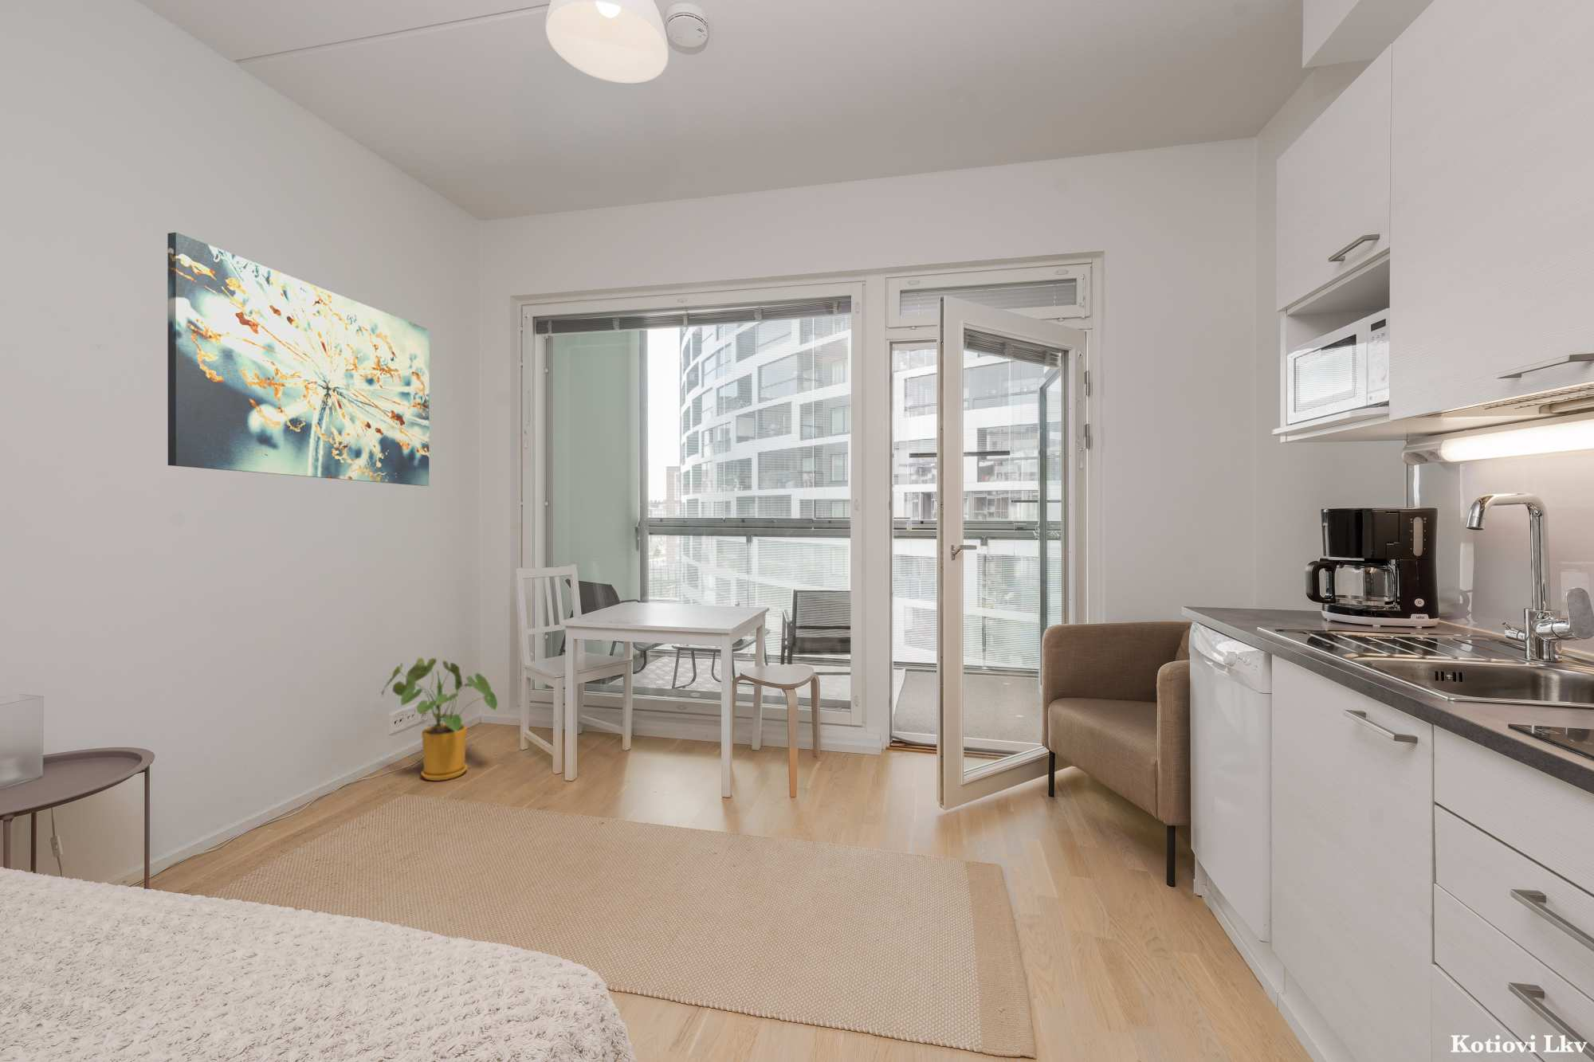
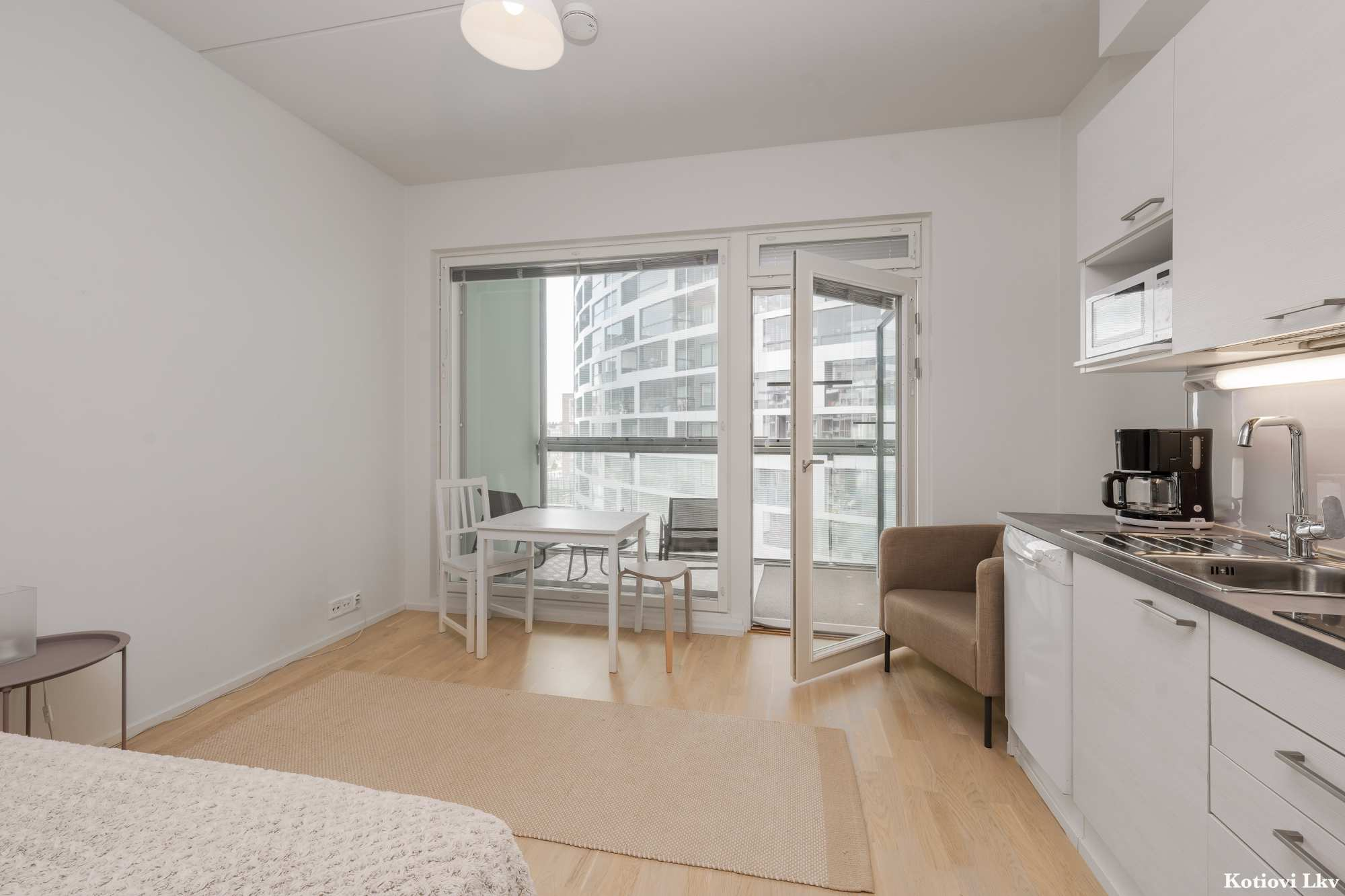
- wall art [167,232,430,487]
- house plant [380,658,498,781]
